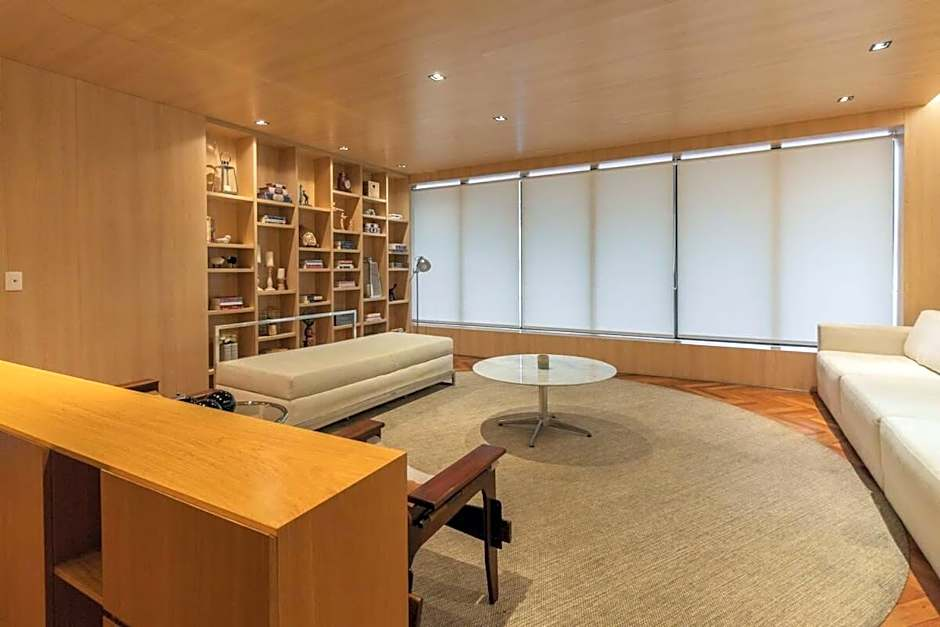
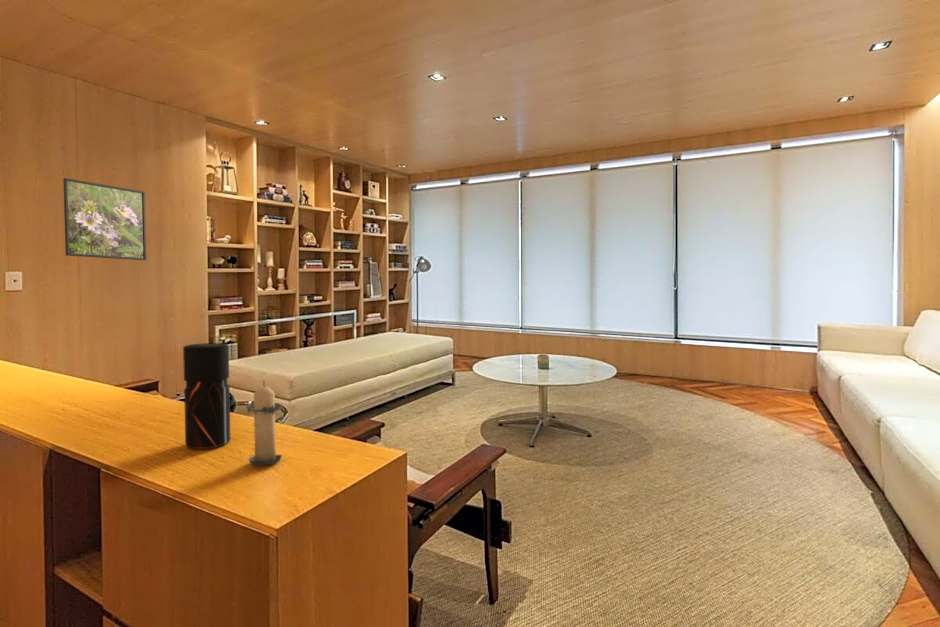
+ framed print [62,177,147,261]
+ pepper grinder [182,342,232,450]
+ candle [244,379,283,467]
